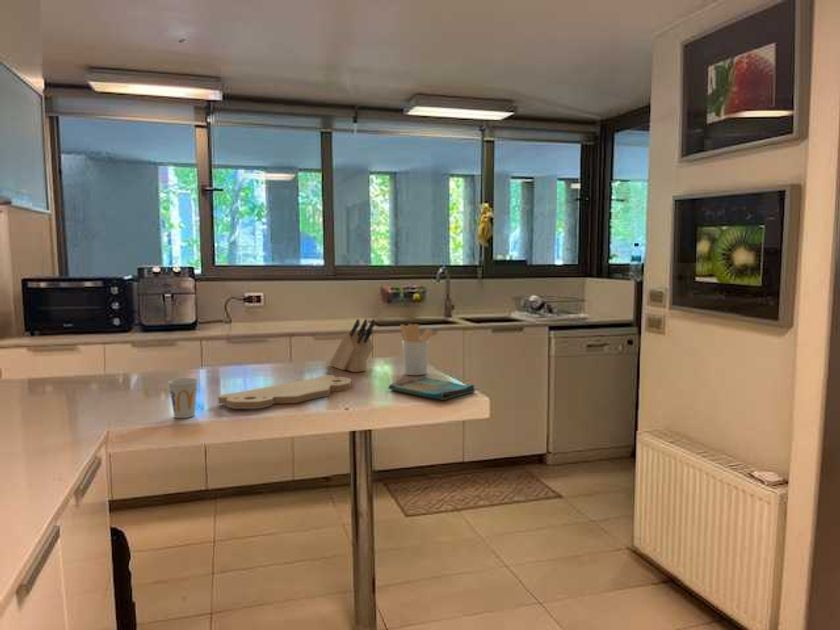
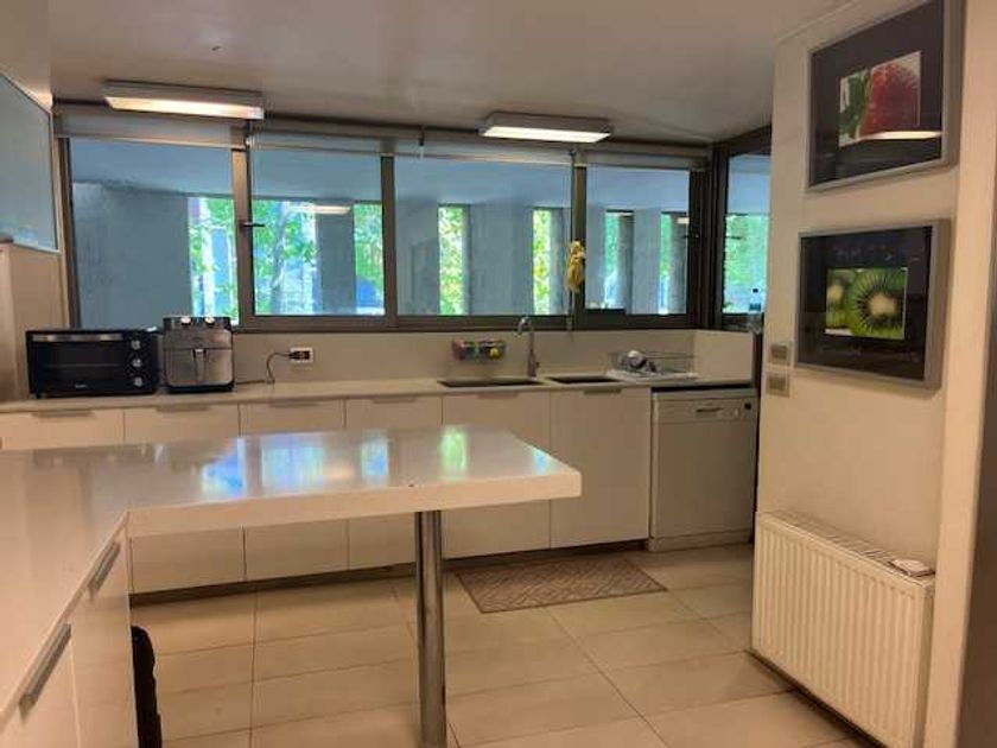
- cup [167,377,199,419]
- knife block [328,318,376,373]
- utensil holder [399,323,434,376]
- cutting board [217,374,352,410]
- dish towel [387,376,477,401]
